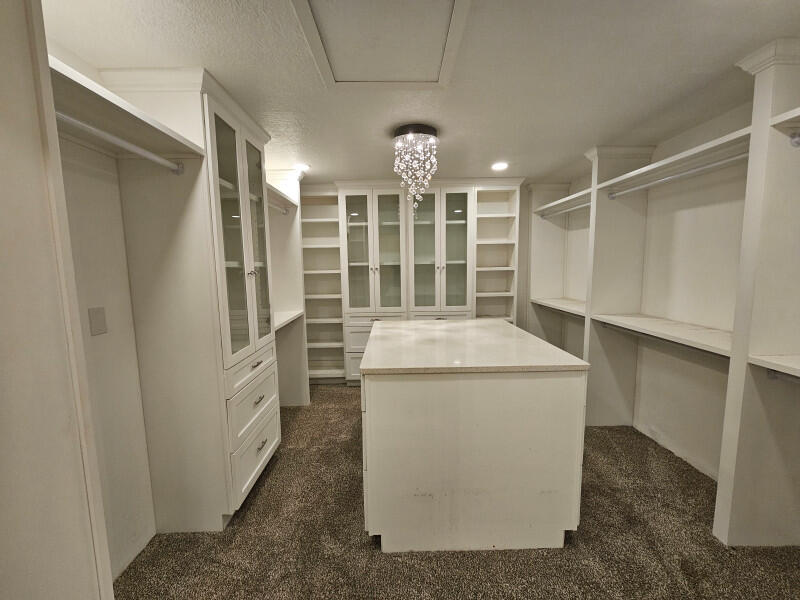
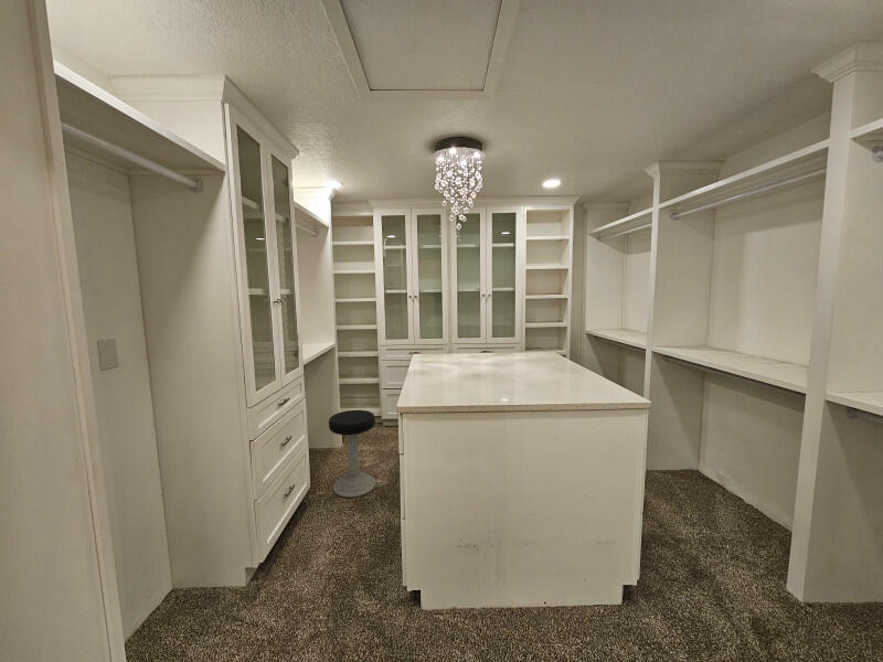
+ stool [328,409,376,499]
